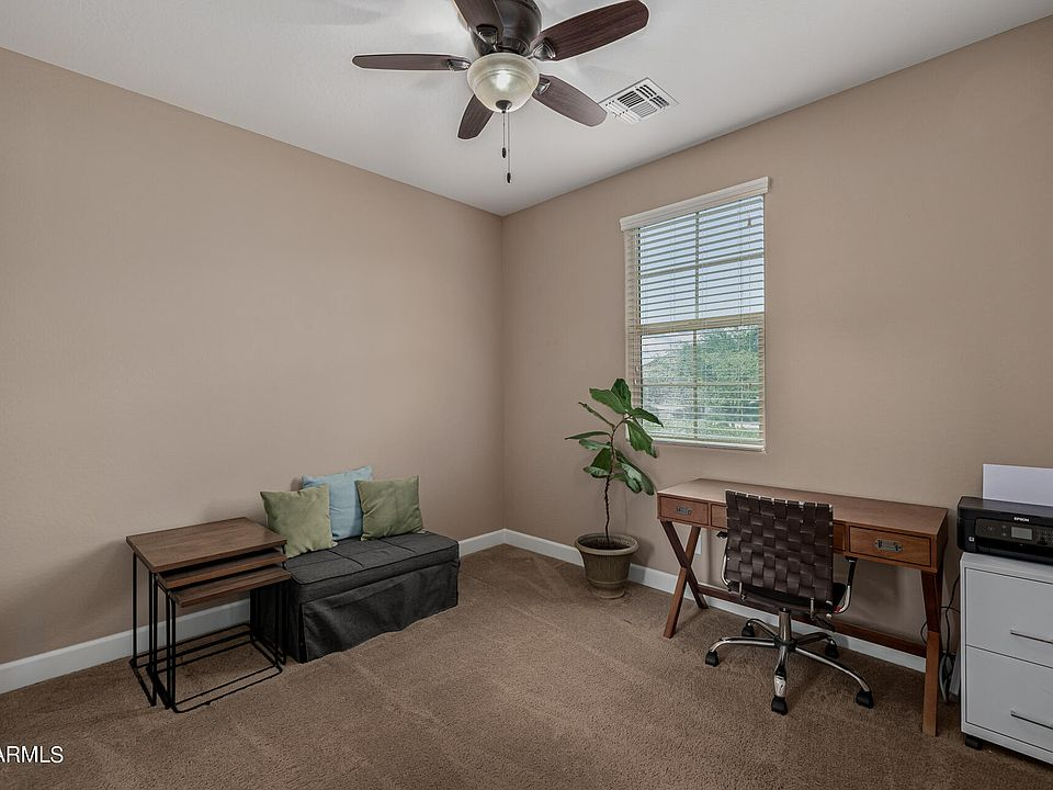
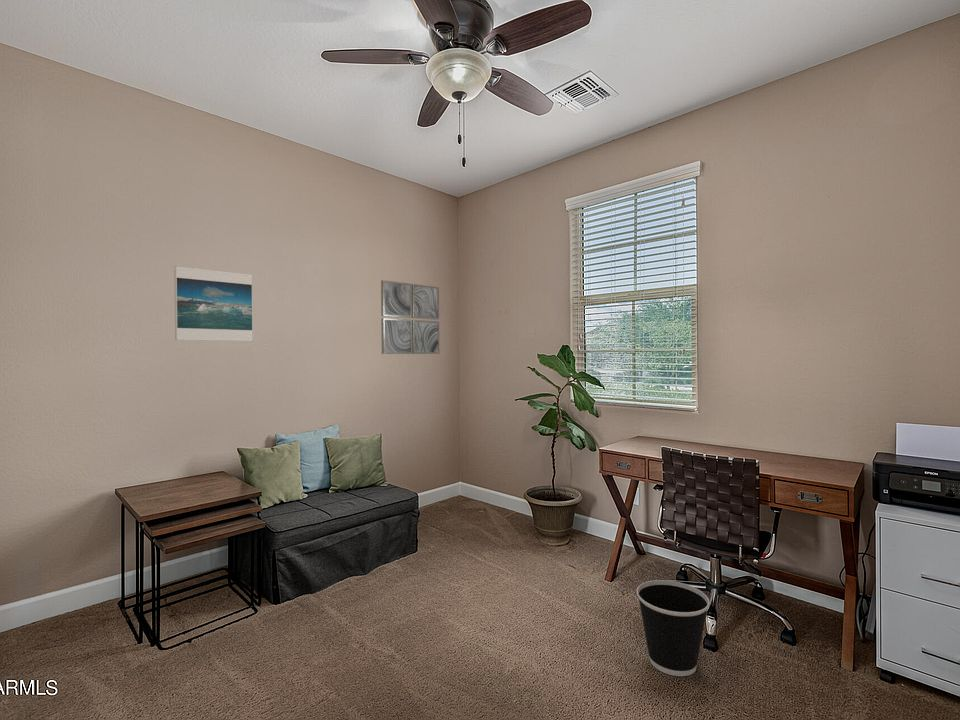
+ wall art [380,279,441,355]
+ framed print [173,265,254,342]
+ wastebasket [636,579,710,677]
